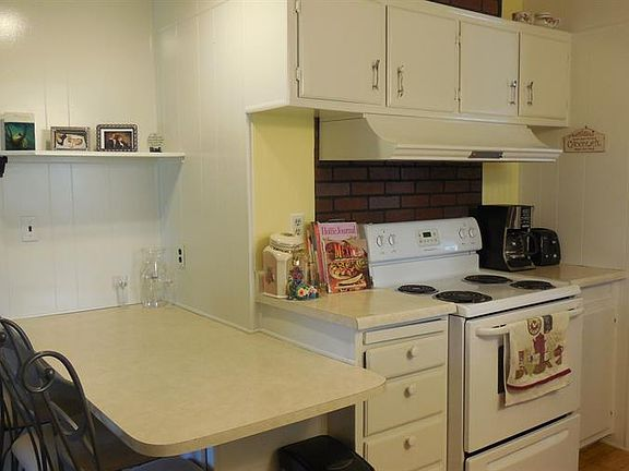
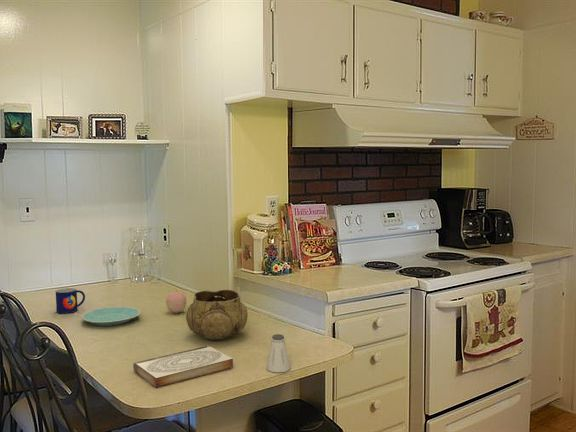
+ book [132,345,234,389]
+ saltshaker [266,333,291,374]
+ apple [165,289,187,314]
+ plate [81,306,141,327]
+ decorative bowl [185,289,249,341]
+ mug [55,287,86,314]
